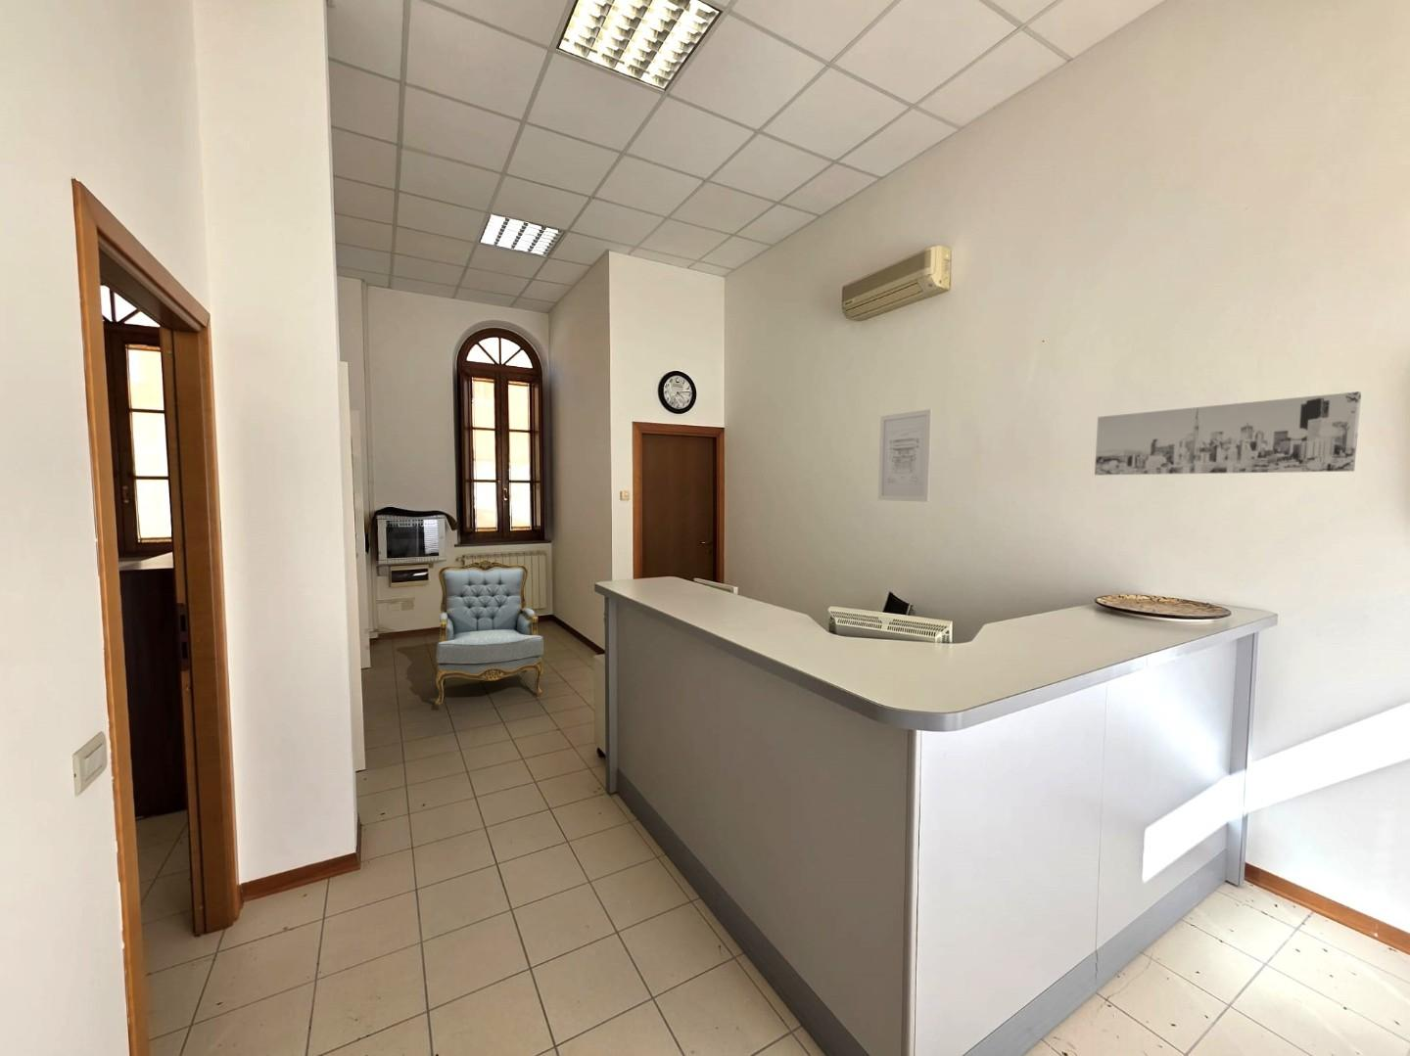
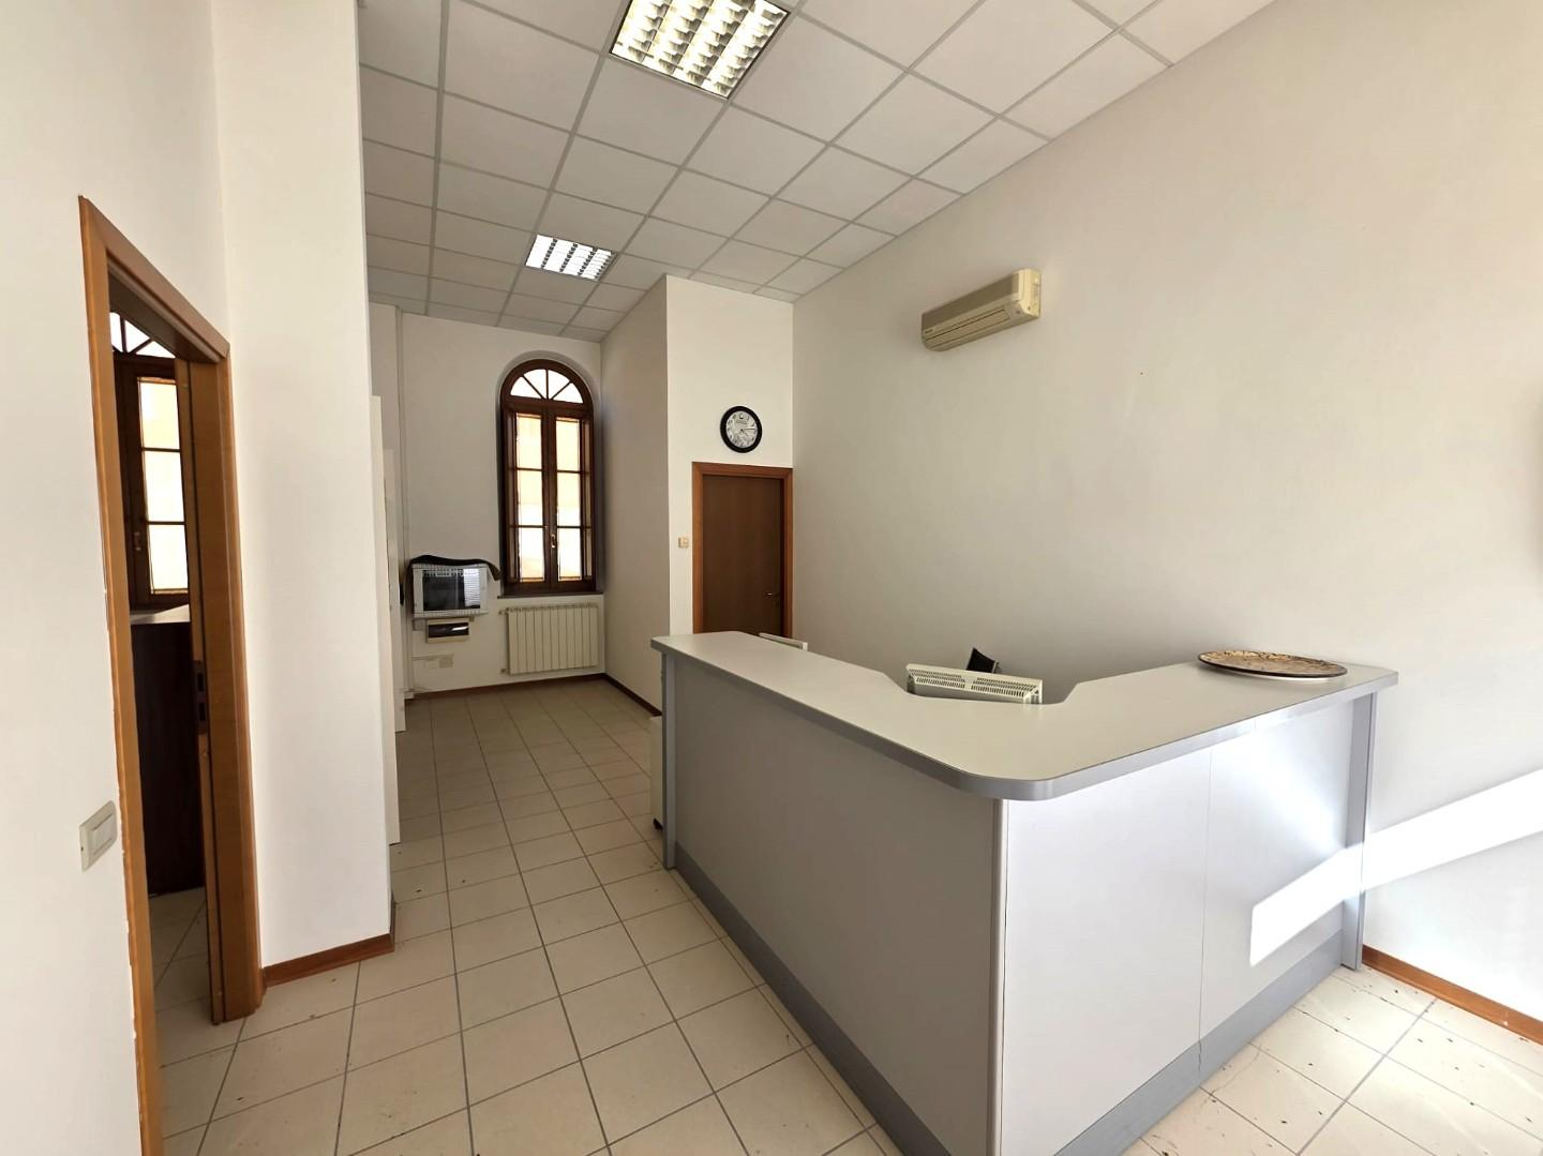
- wall art [1094,390,1362,476]
- wall art [878,408,933,504]
- armchair [434,559,545,708]
